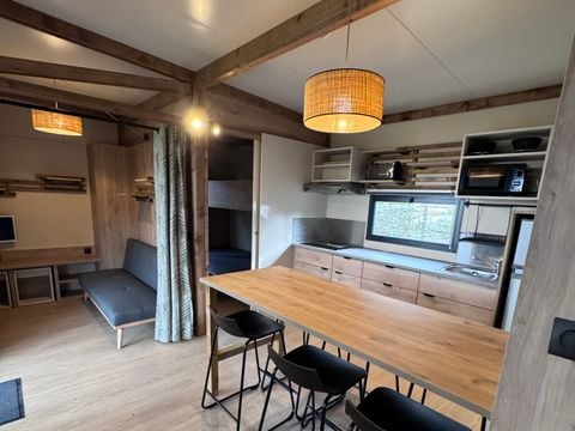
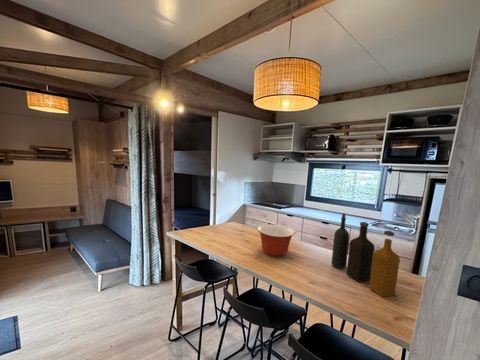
+ bottle [330,213,401,298]
+ mixing bowl [257,223,296,257]
